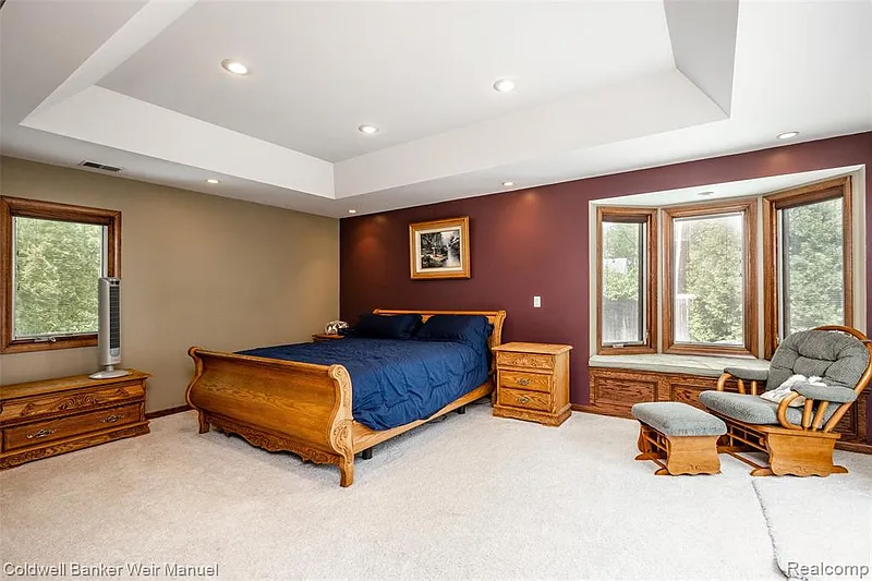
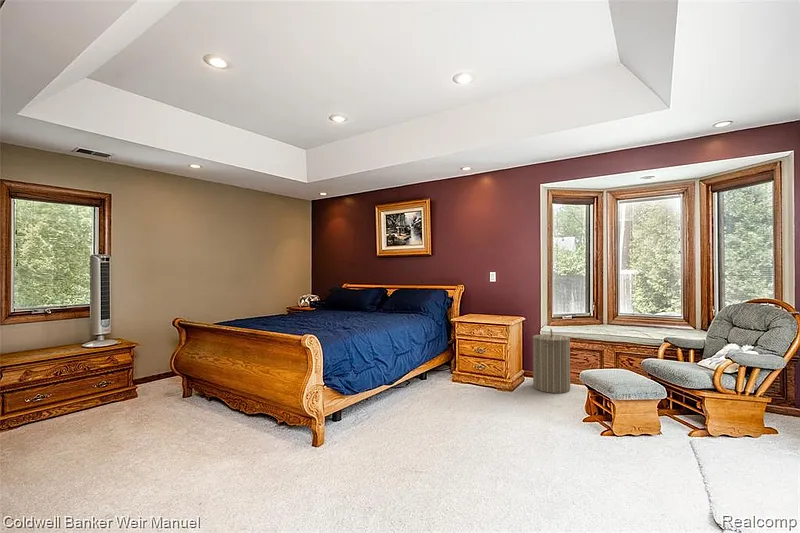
+ laundry hamper [532,328,571,394]
